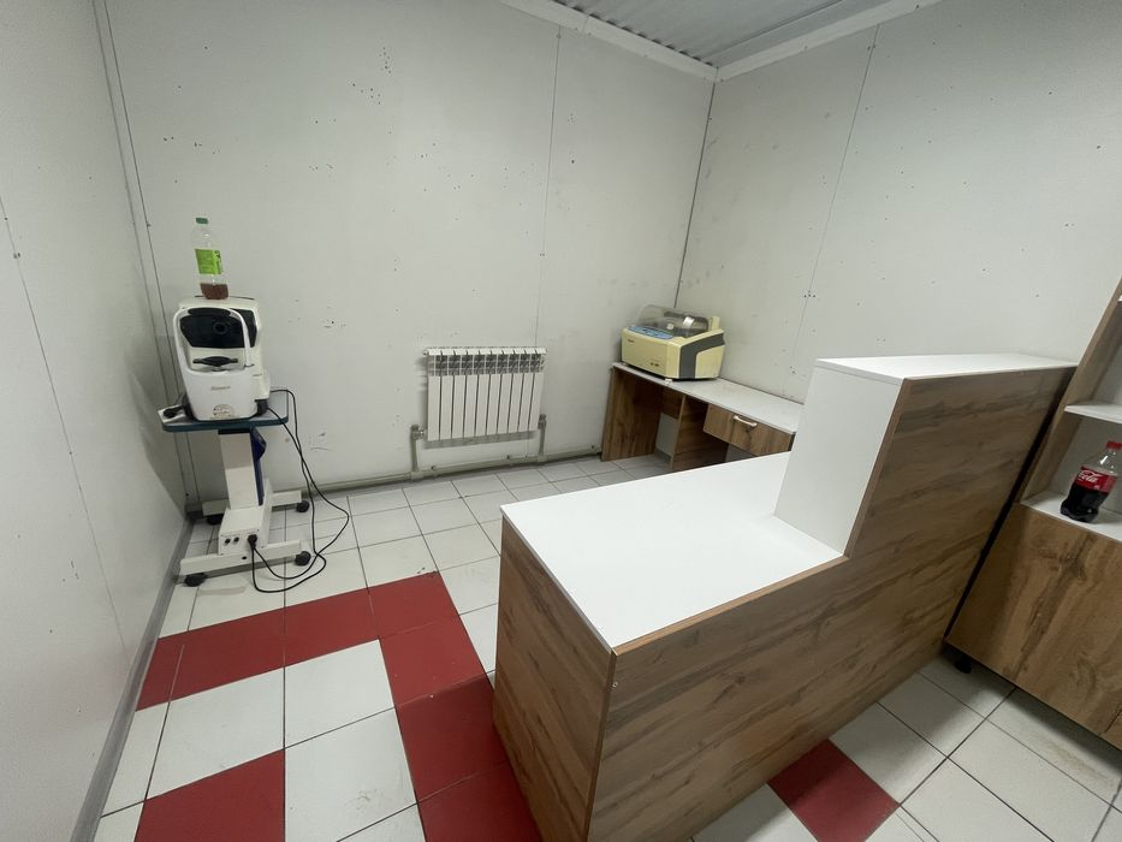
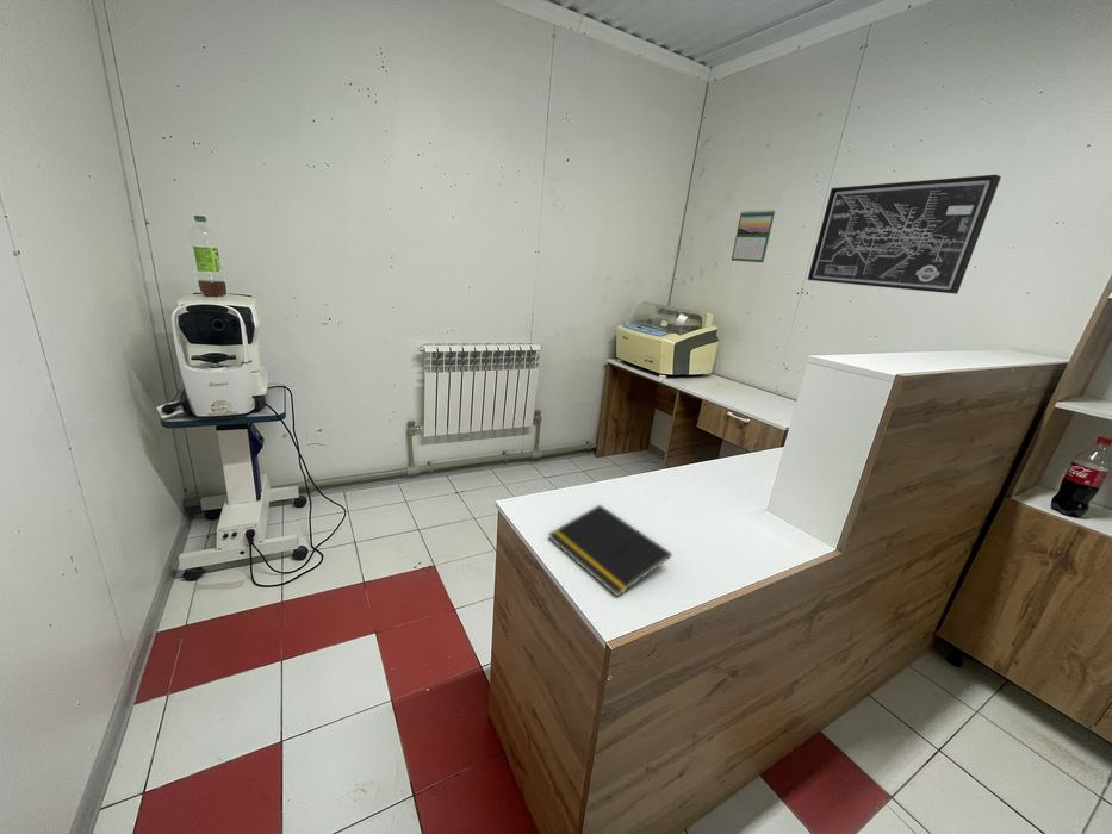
+ calendar [731,208,776,263]
+ notepad [547,504,672,598]
+ wall art [807,174,1002,295]
